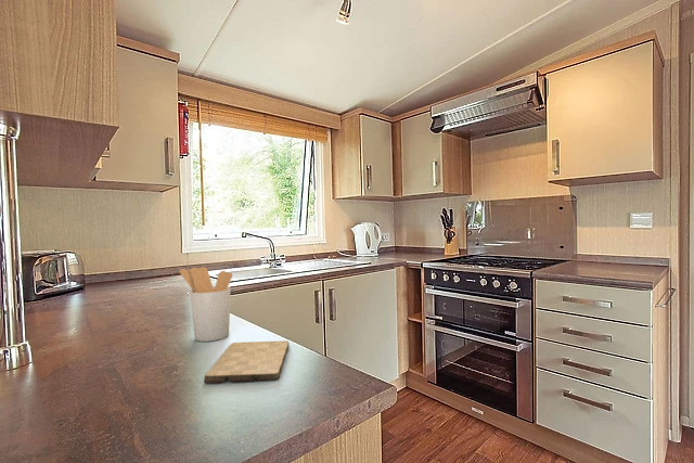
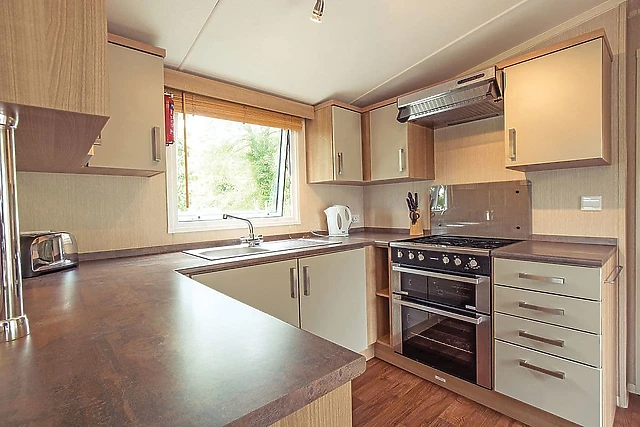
- cutting board [203,339,290,384]
- utensil holder [179,266,233,343]
